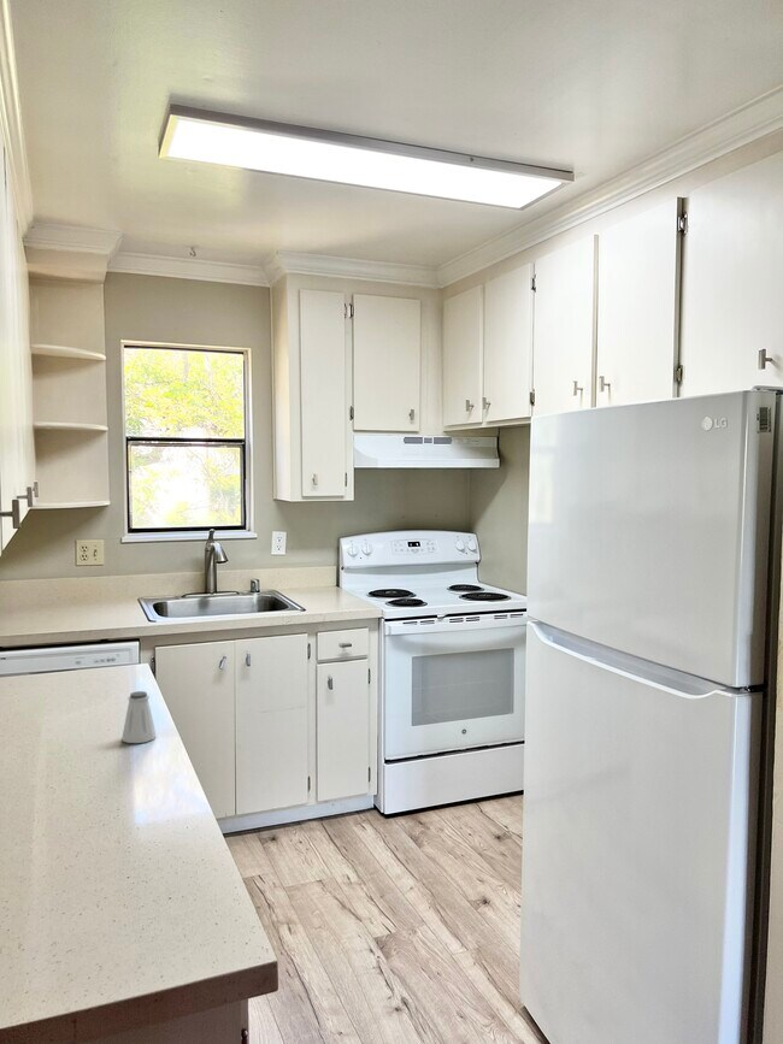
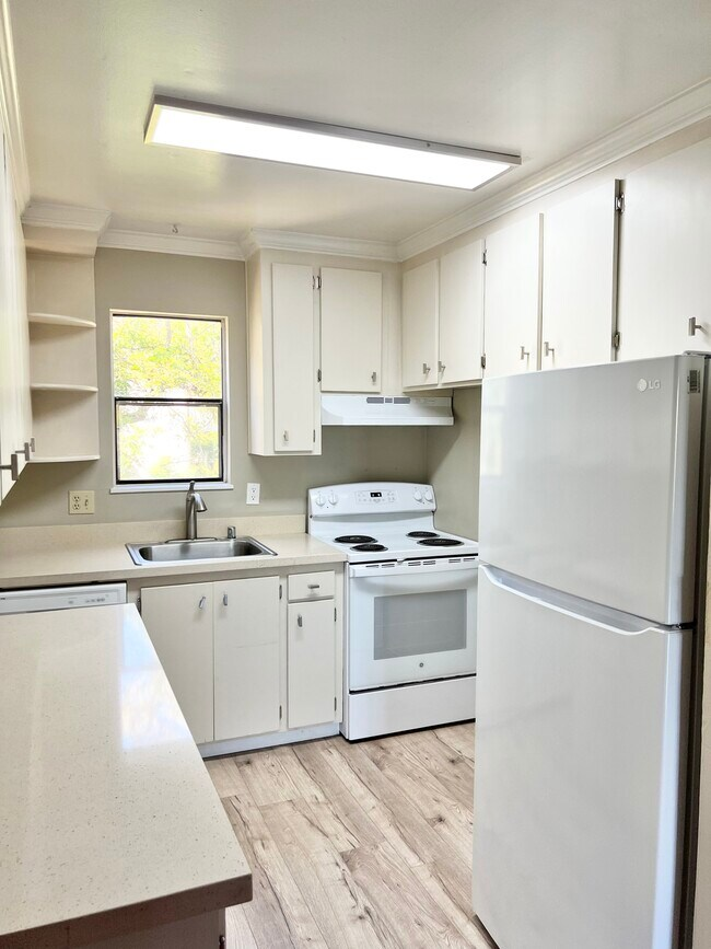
- saltshaker [120,690,158,744]
